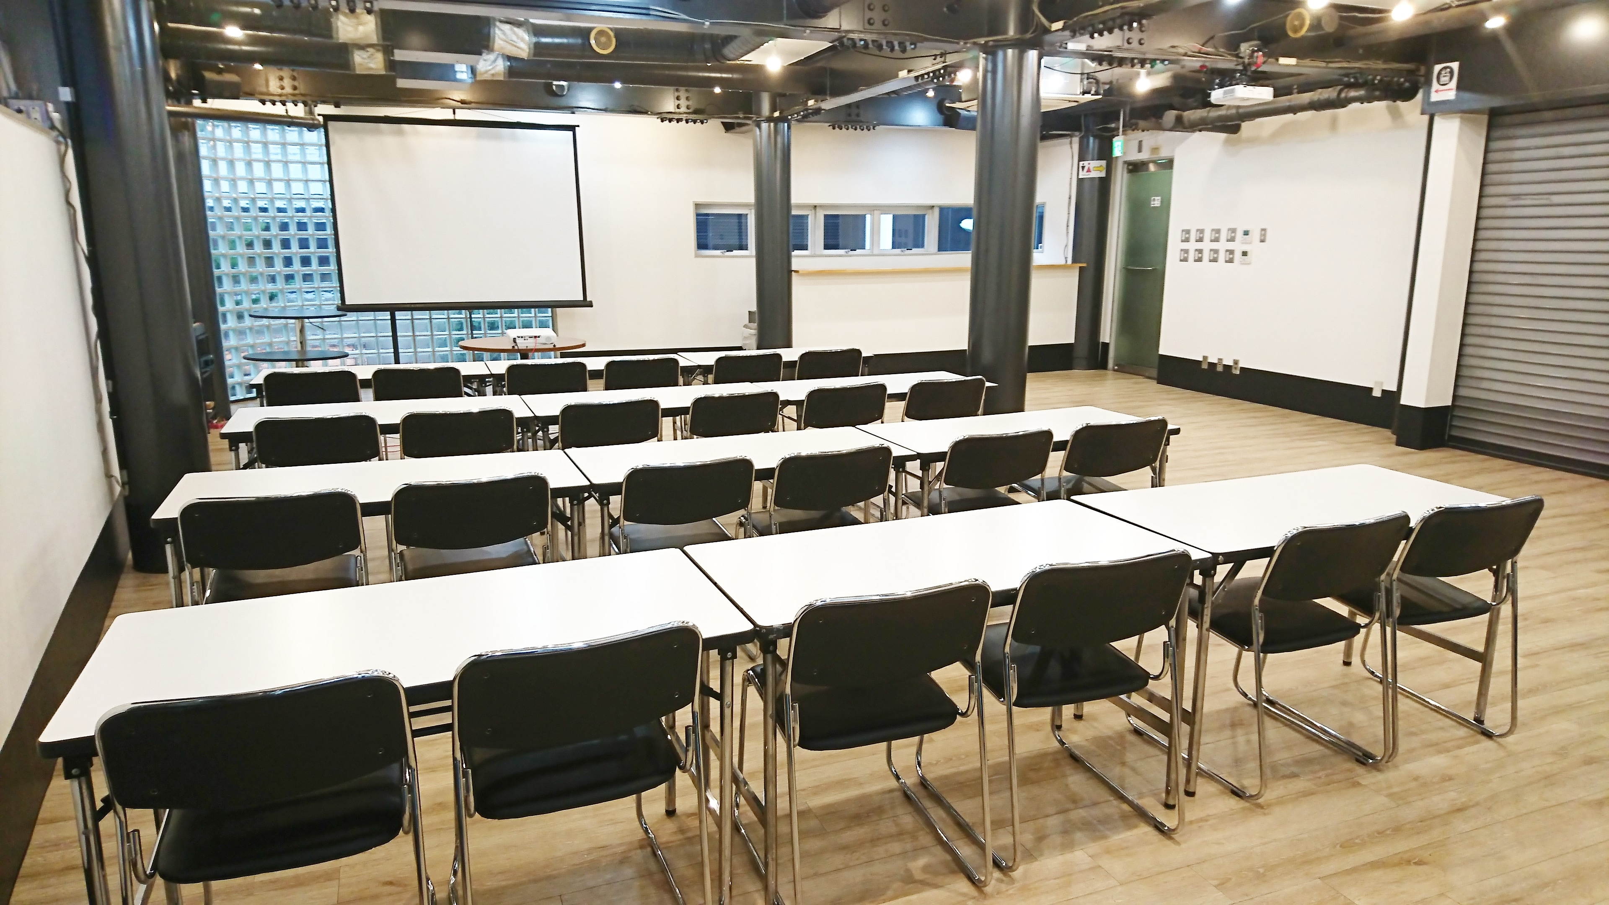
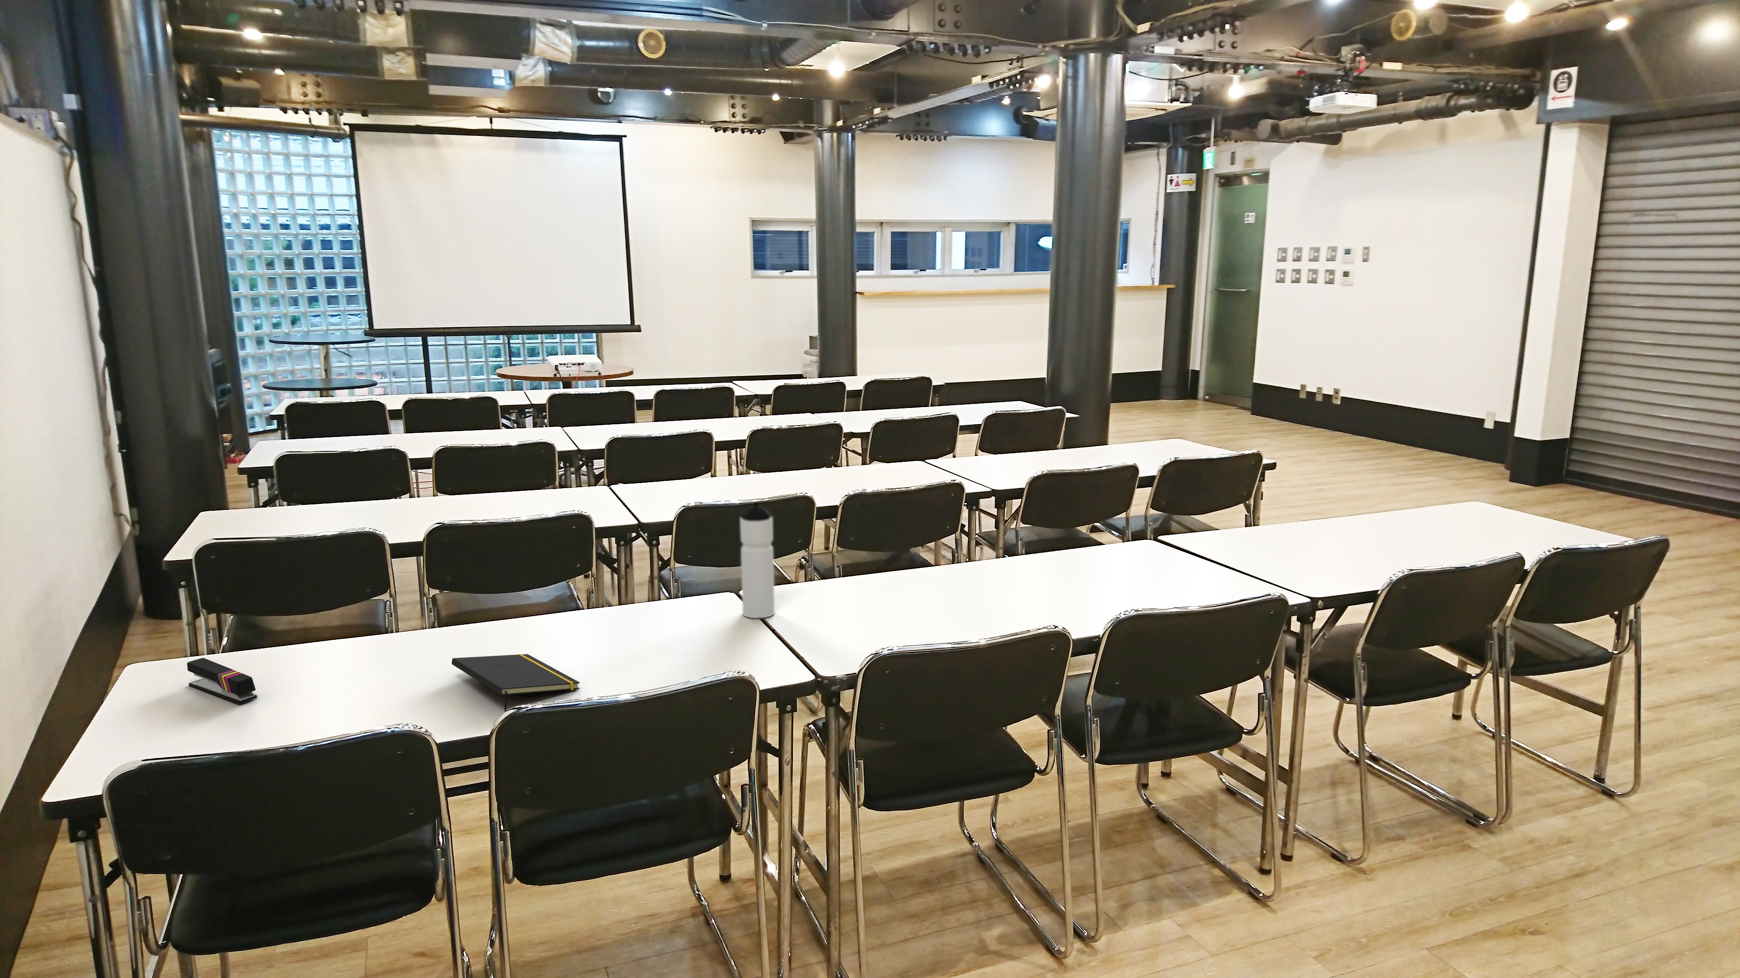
+ stapler [186,658,257,705]
+ water bottle [740,502,774,619]
+ notepad [452,654,581,713]
